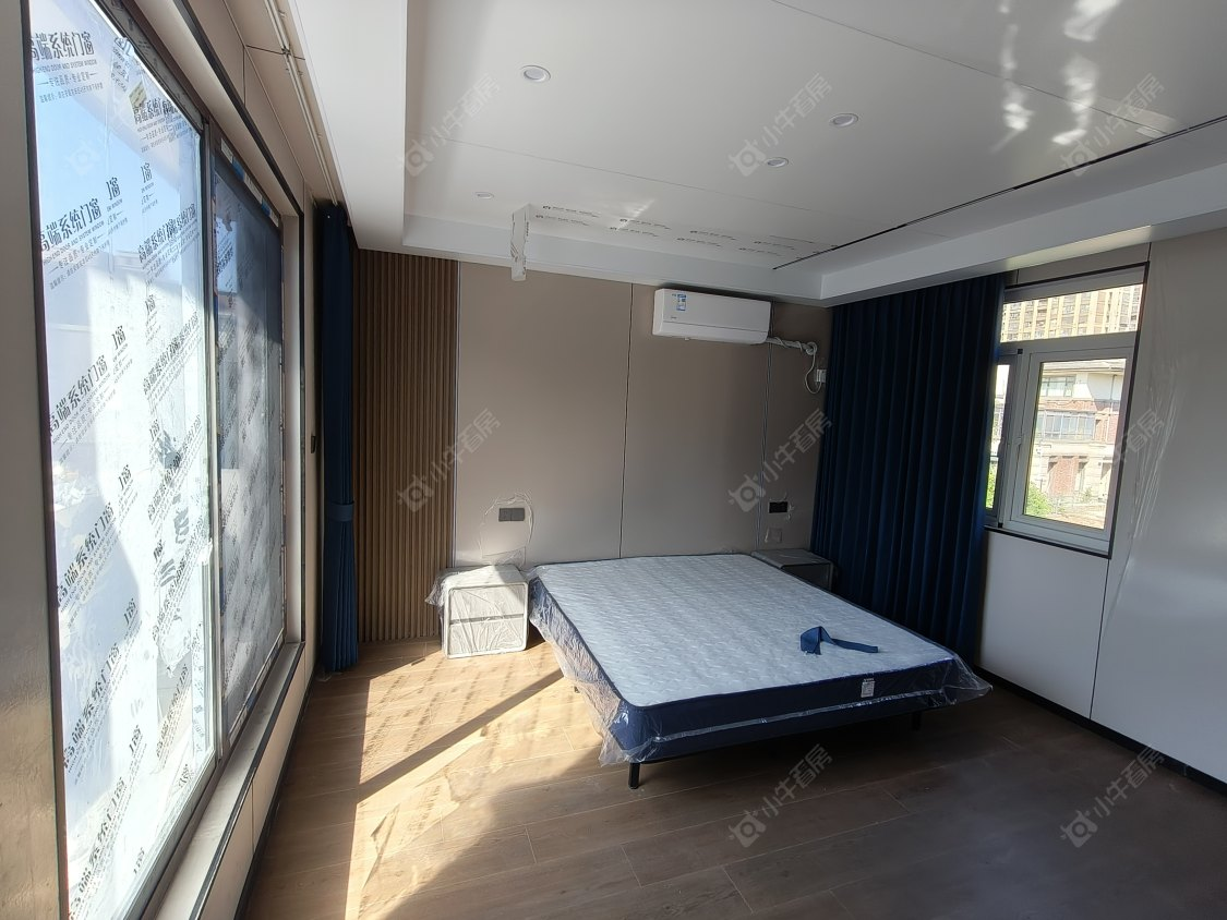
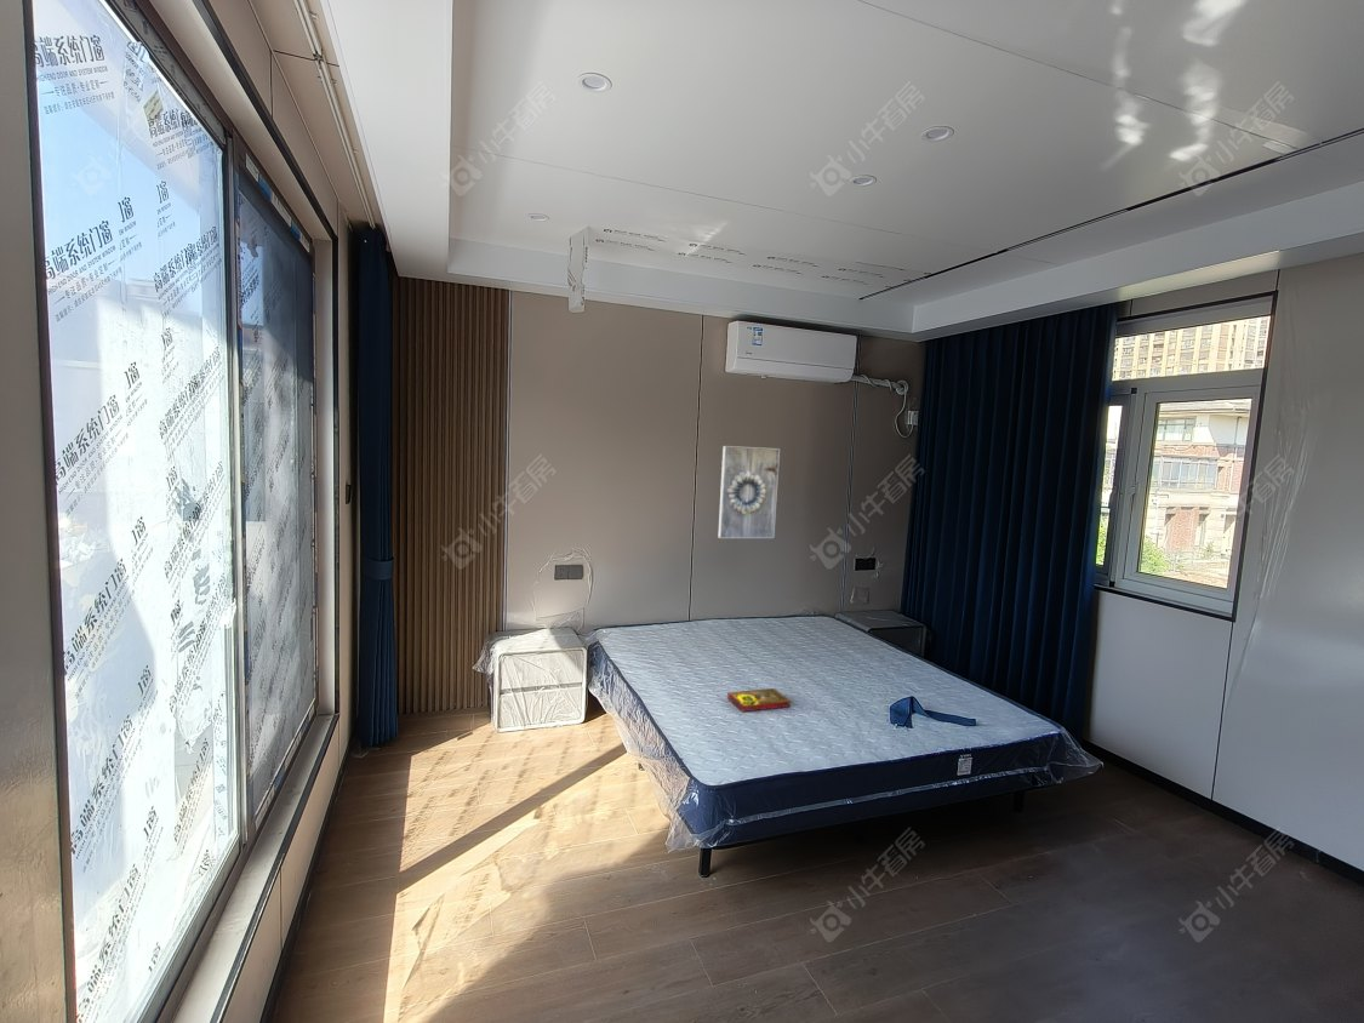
+ book [726,687,792,713]
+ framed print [717,445,781,539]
